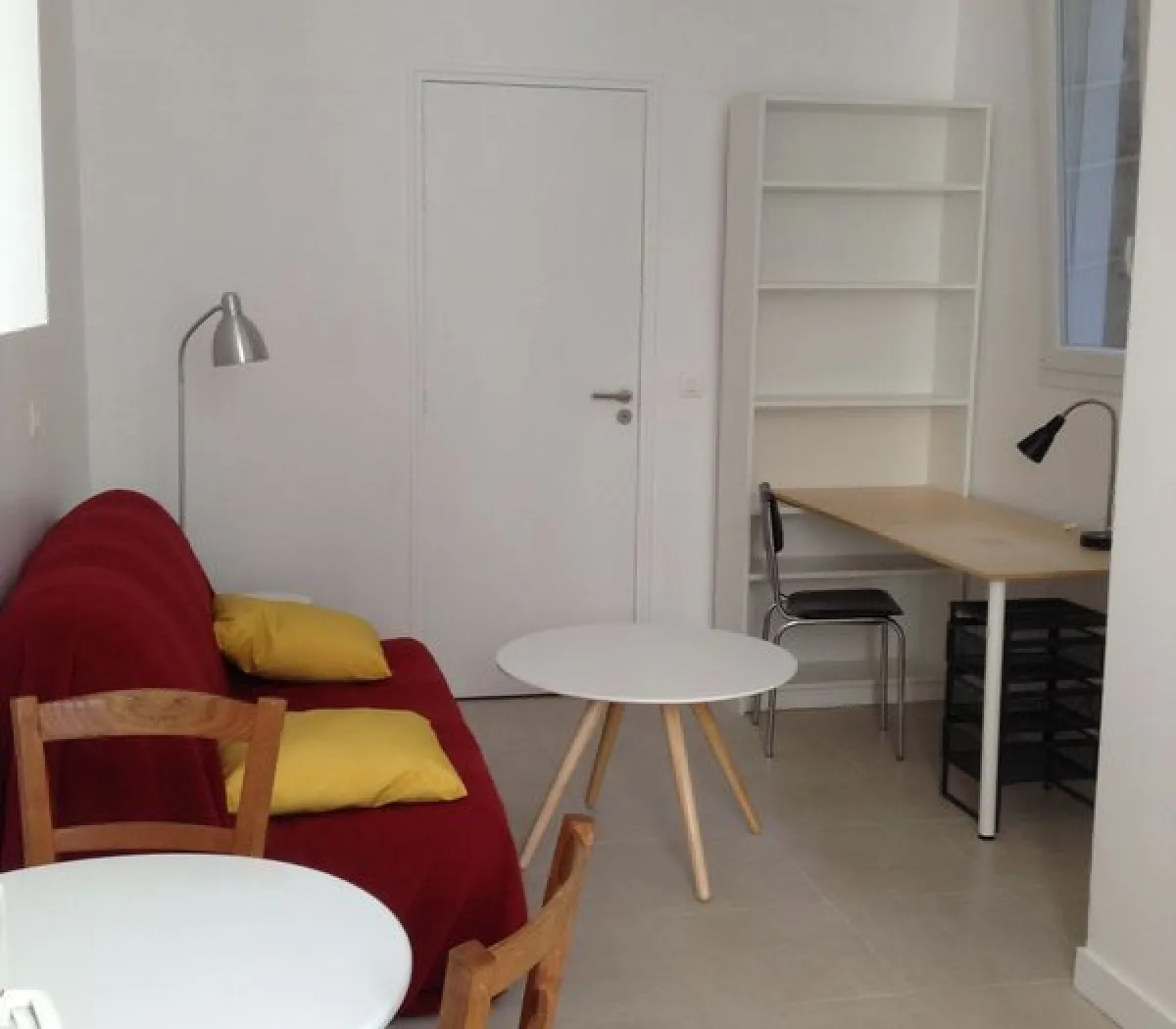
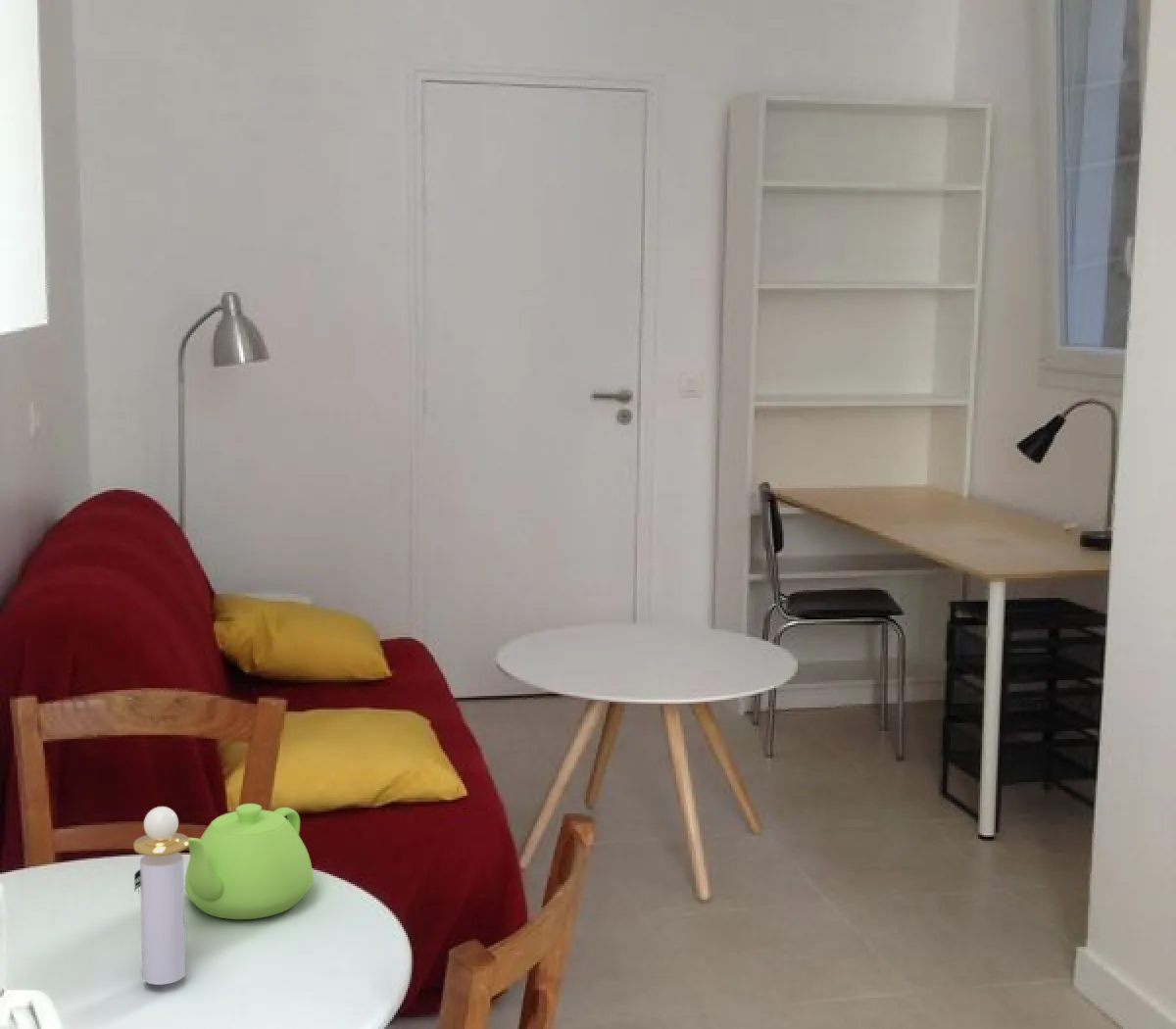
+ perfume bottle [133,806,189,986]
+ teapot [184,803,314,920]
